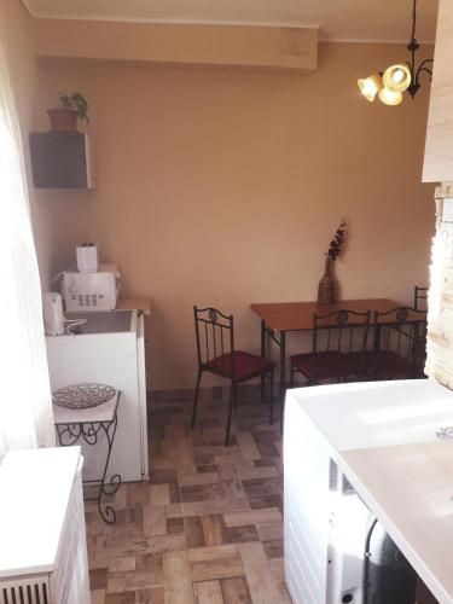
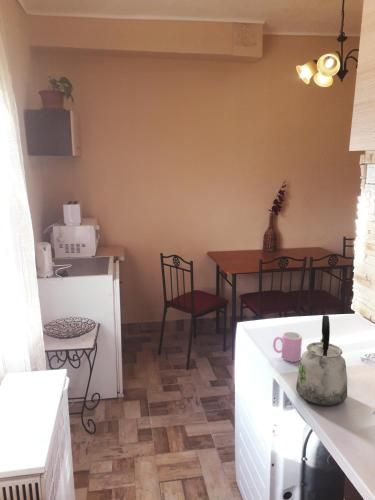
+ cup [272,331,303,363]
+ kettle [295,314,348,407]
